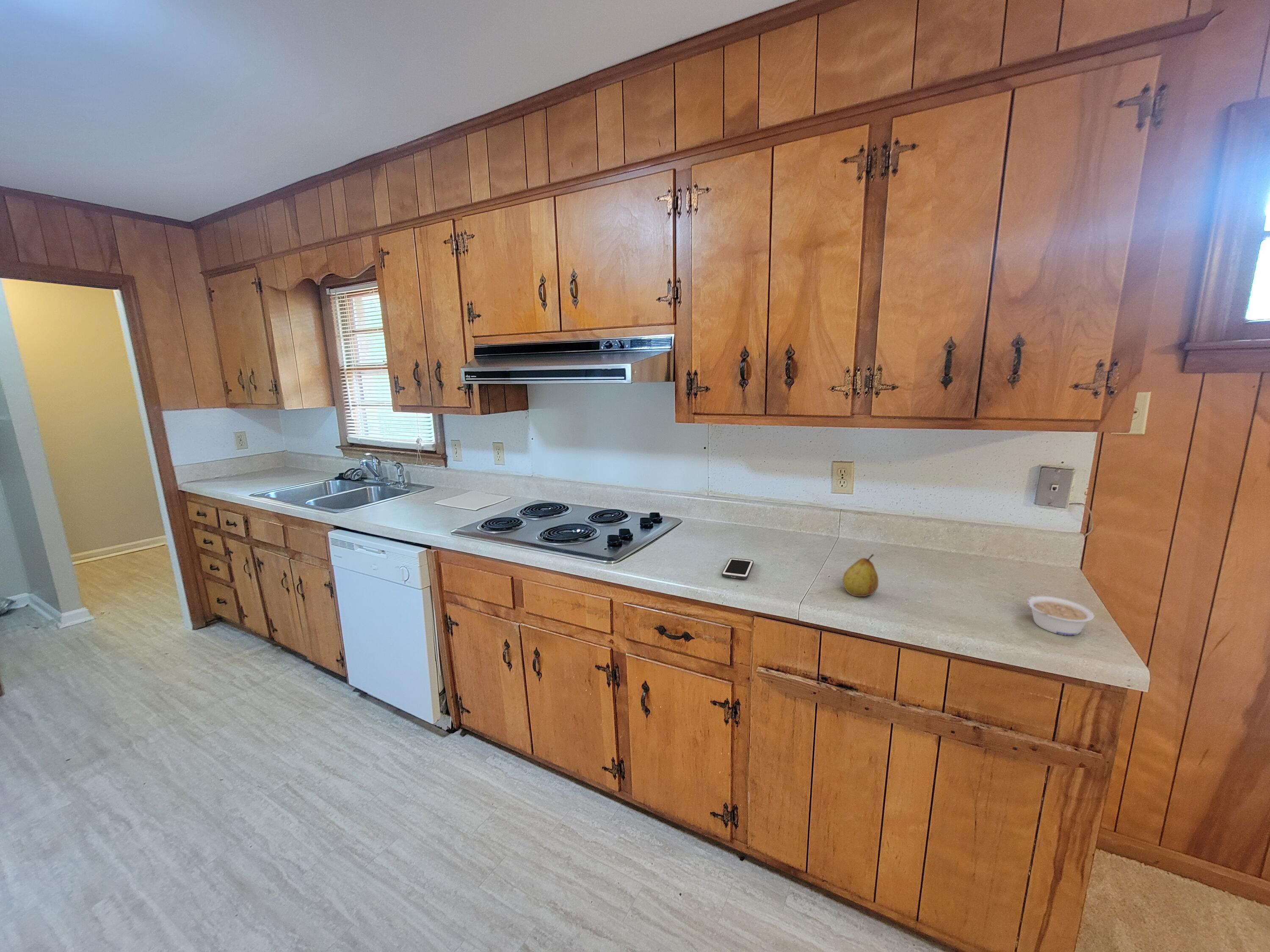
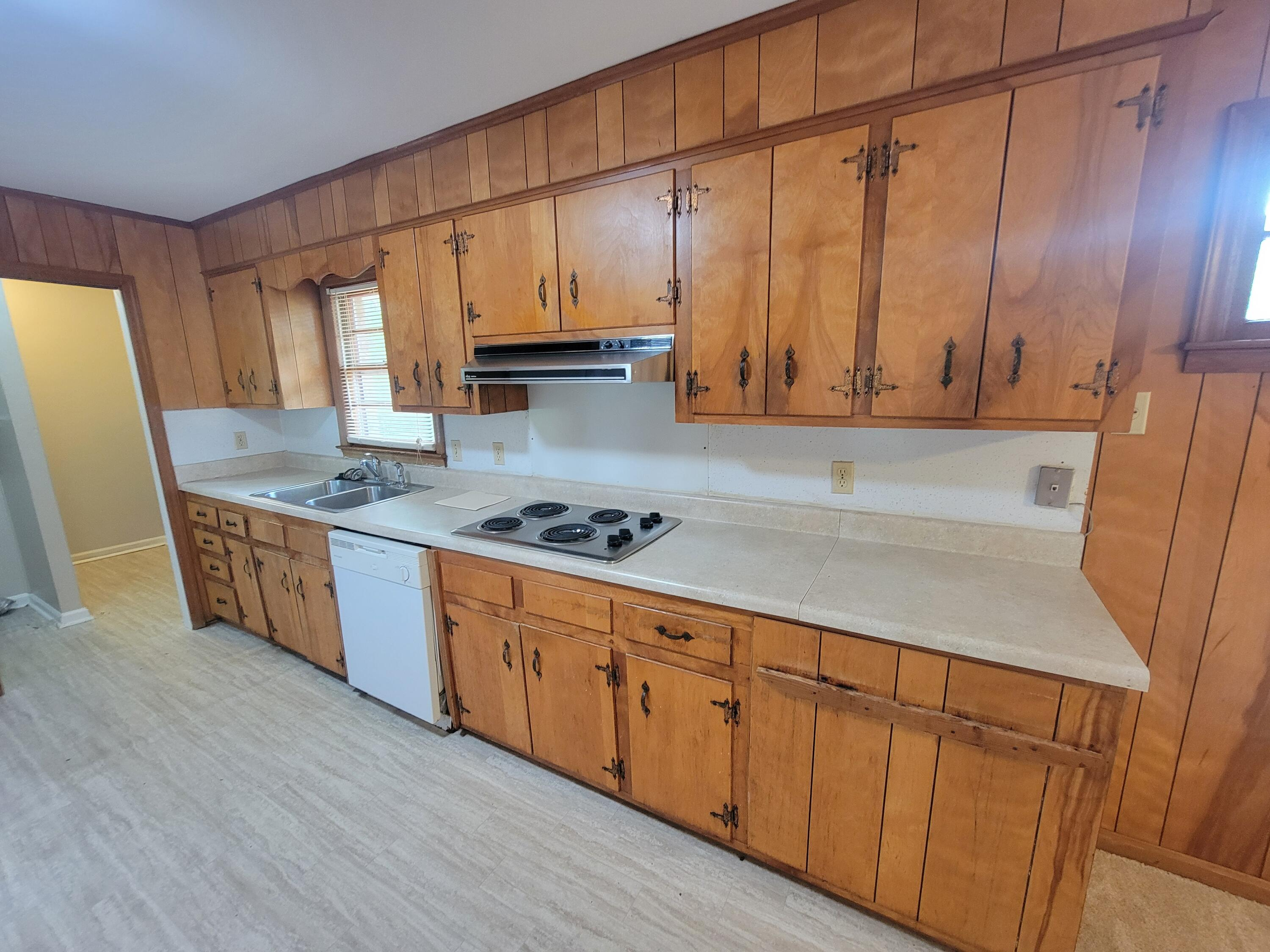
- fruit [842,553,879,597]
- cell phone [721,558,754,580]
- legume [1026,595,1095,636]
